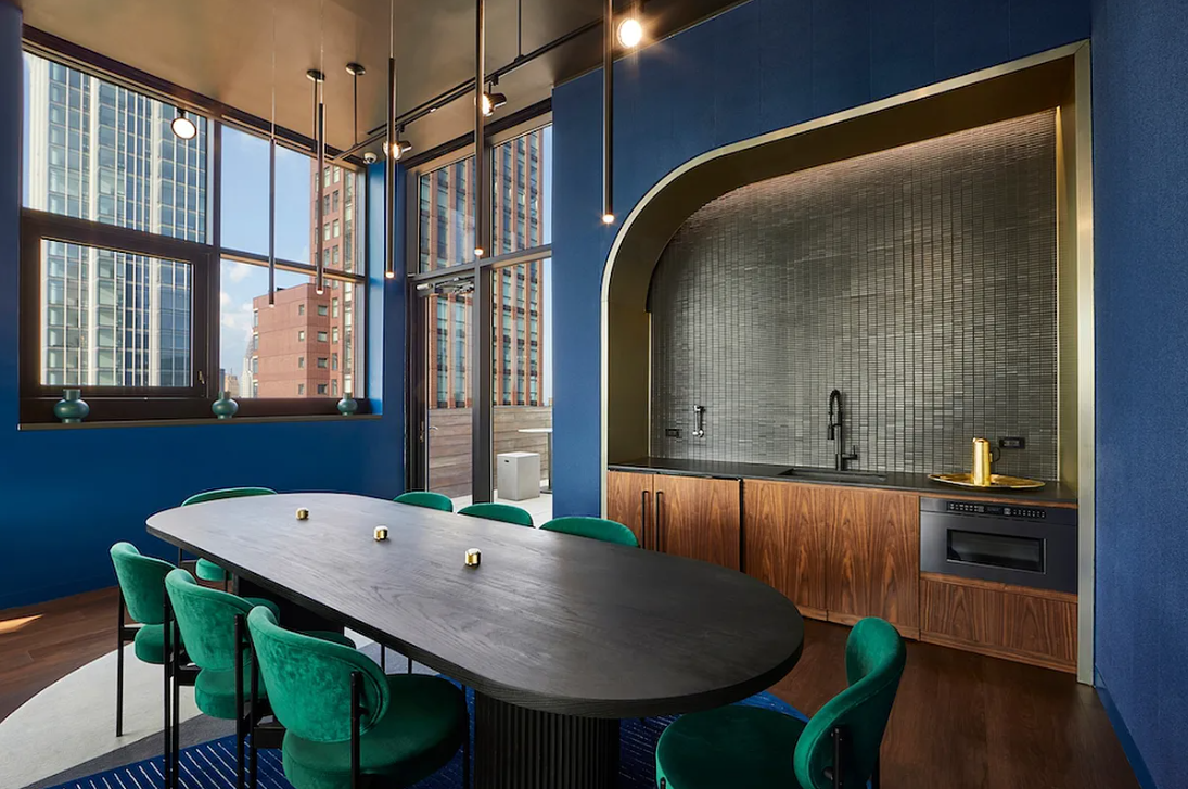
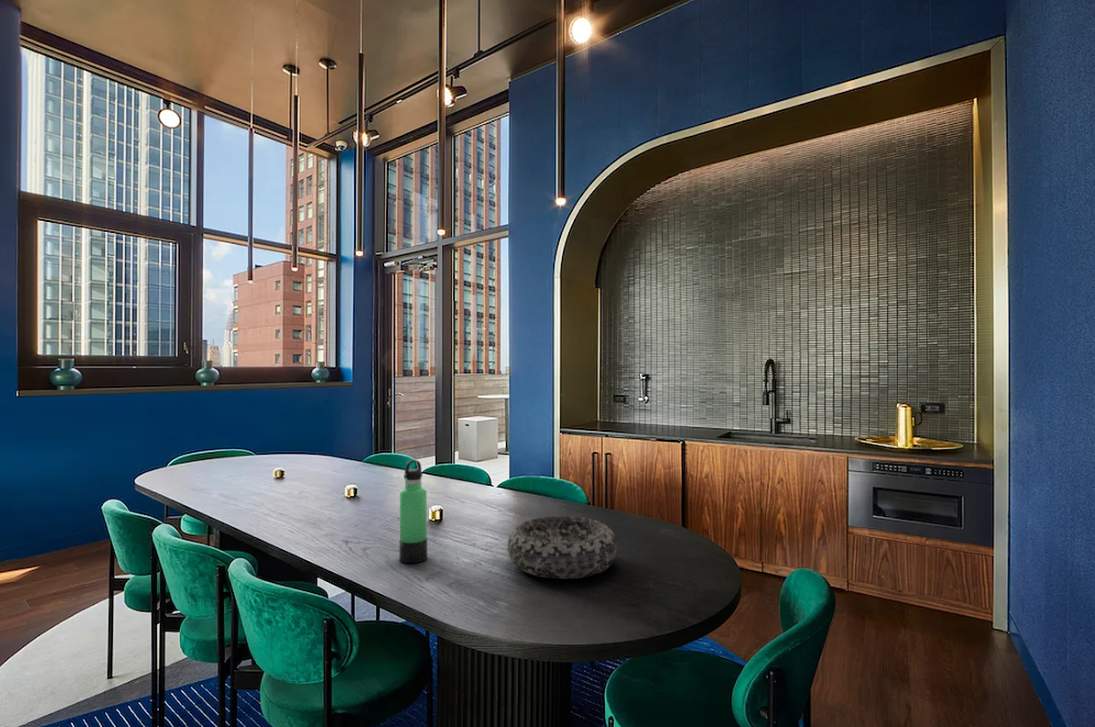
+ decorative bowl [506,515,619,580]
+ thermos bottle [398,459,428,564]
